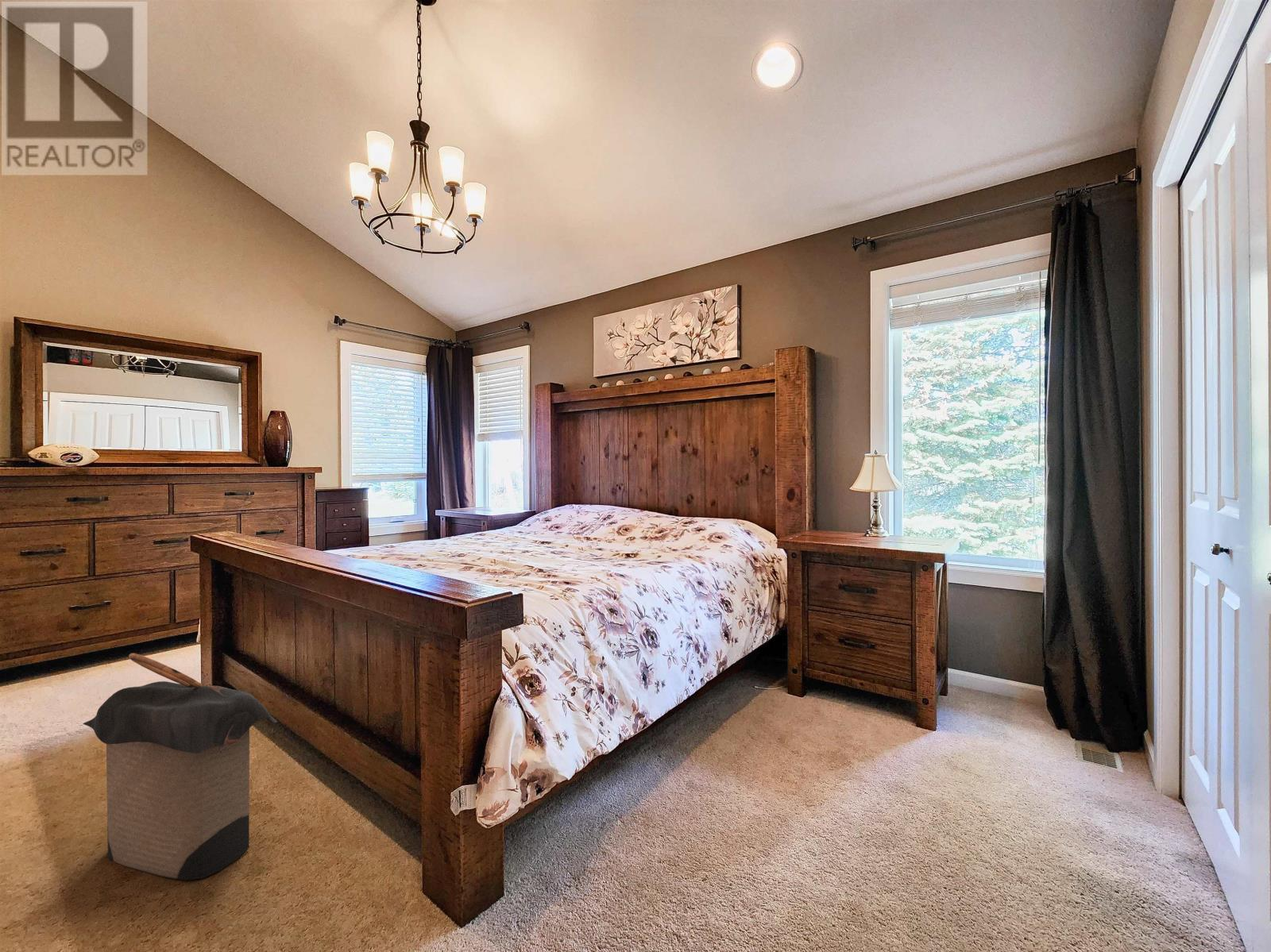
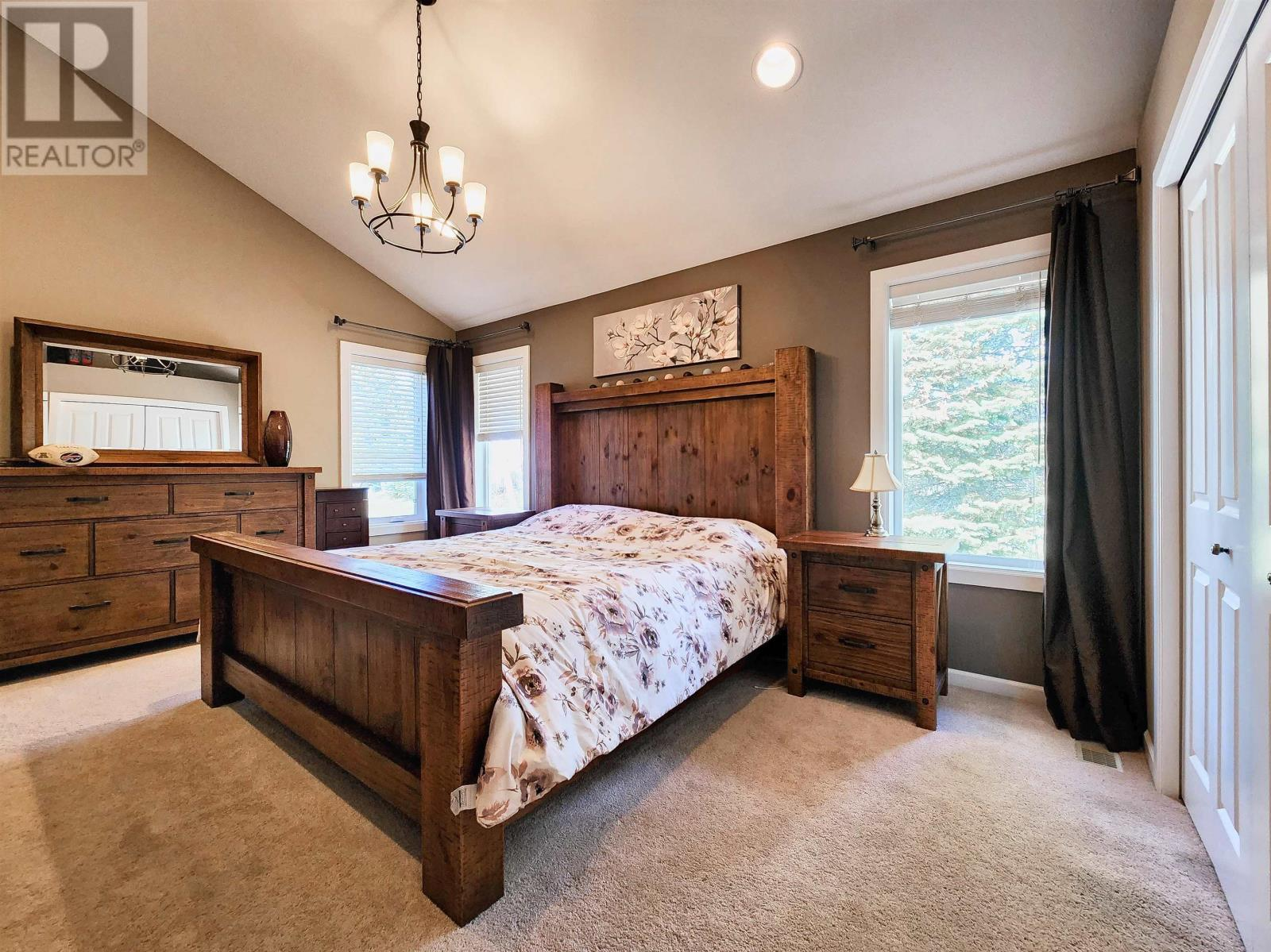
- laundry hamper [82,653,279,881]
